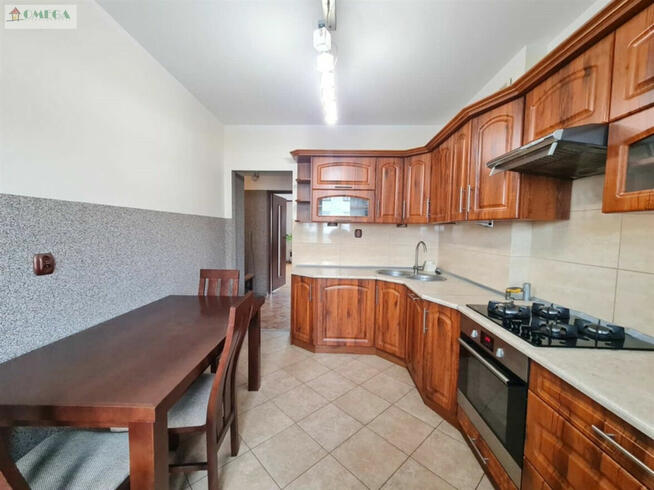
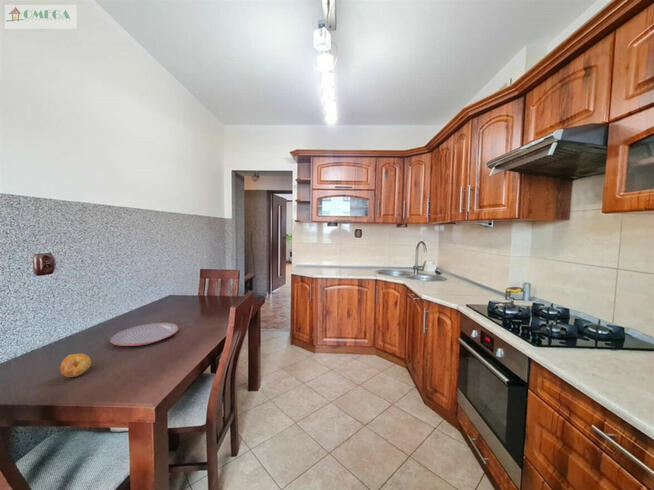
+ fruit [59,352,92,378]
+ plate [109,322,179,347]
